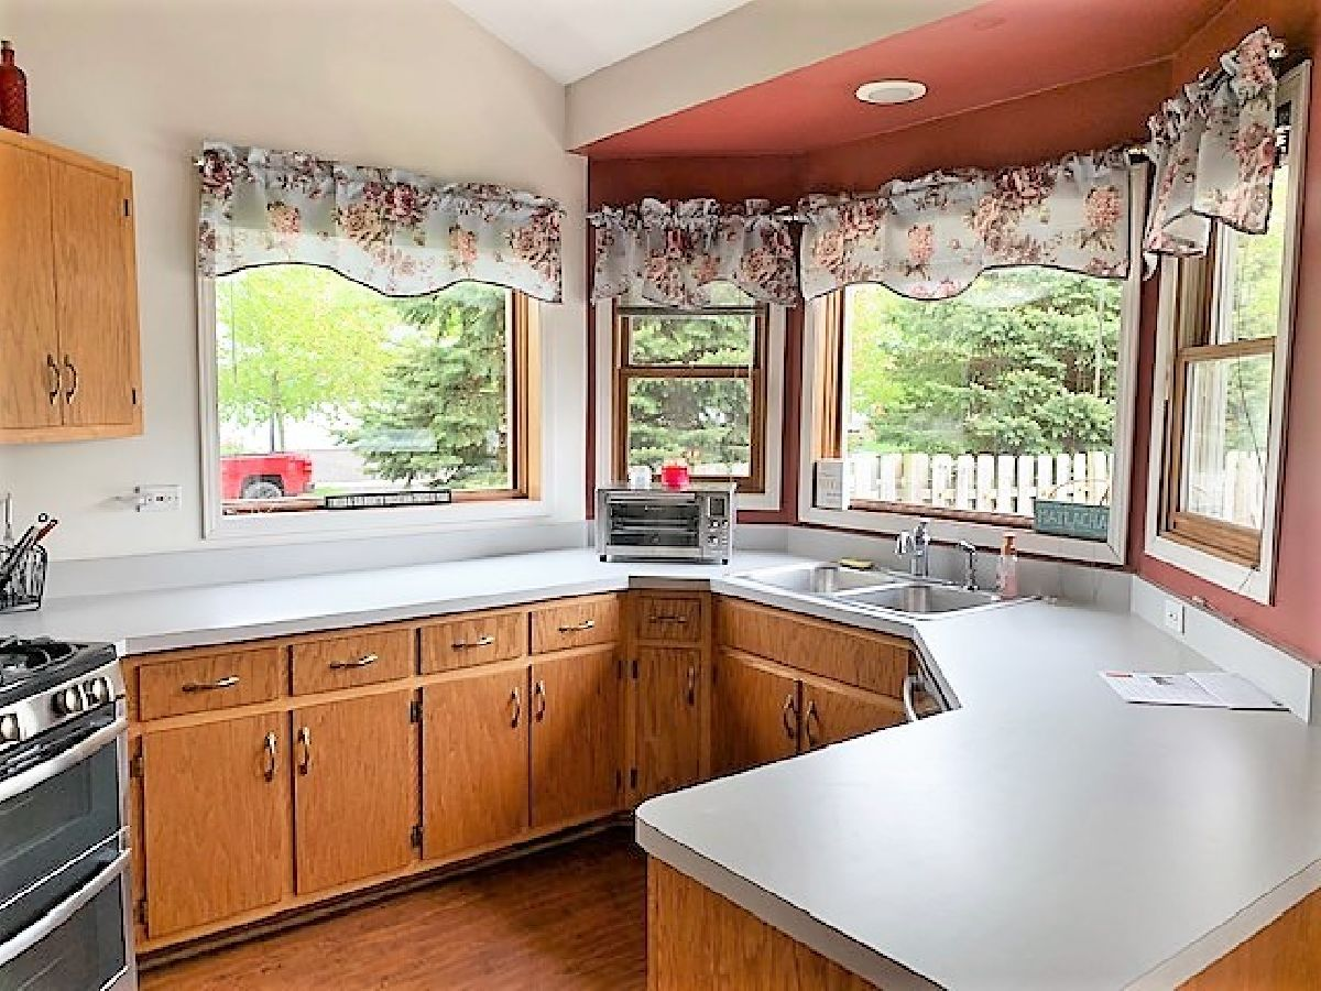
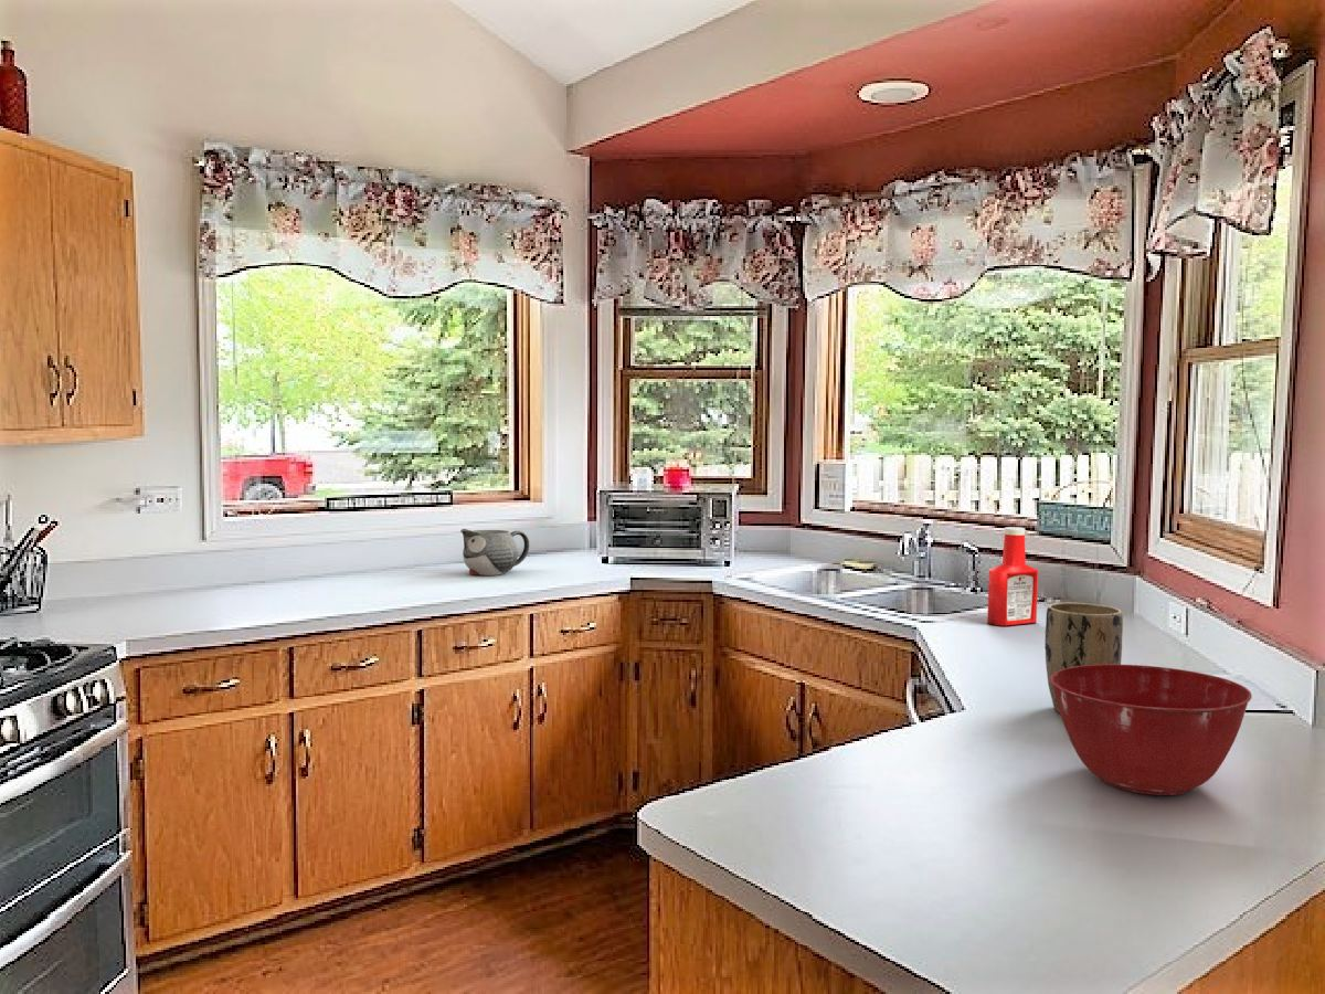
+ teapot [459,528,530,577]
+ mixing bowl [1050,664,1253,796]
+ soap bottle [986,526,1039,627]
+ plant pot [1043,602,1124,713]
